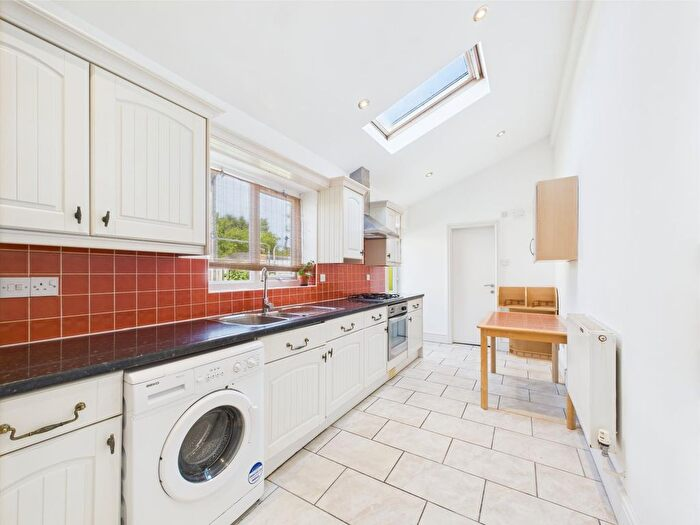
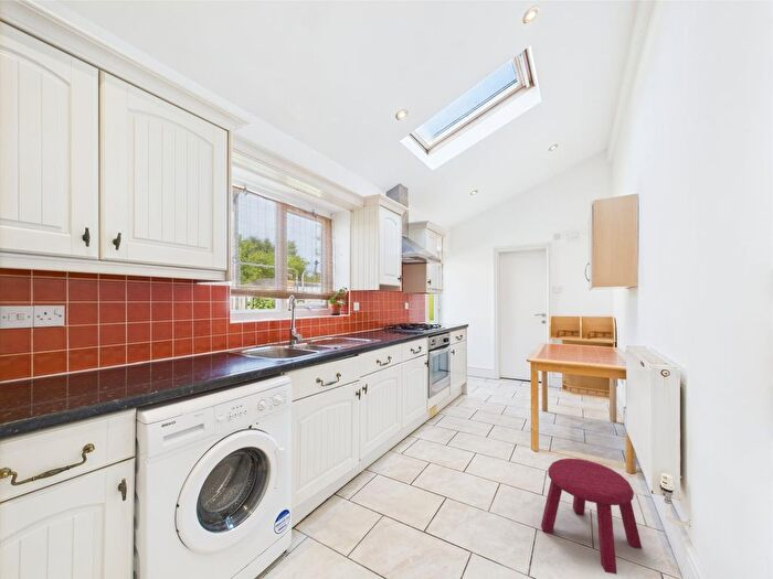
+ stool [540,458,643,575]
